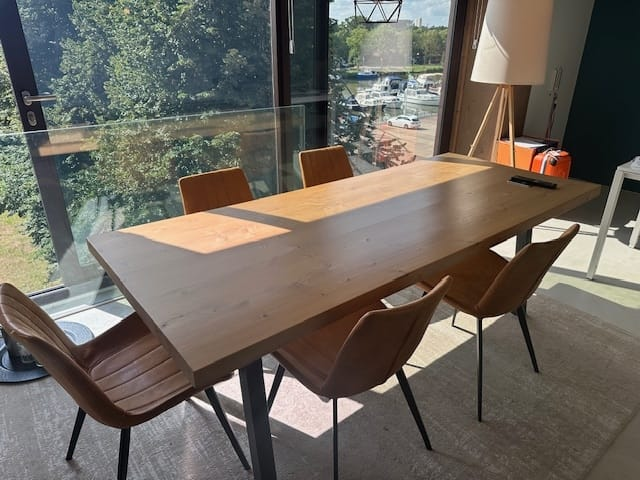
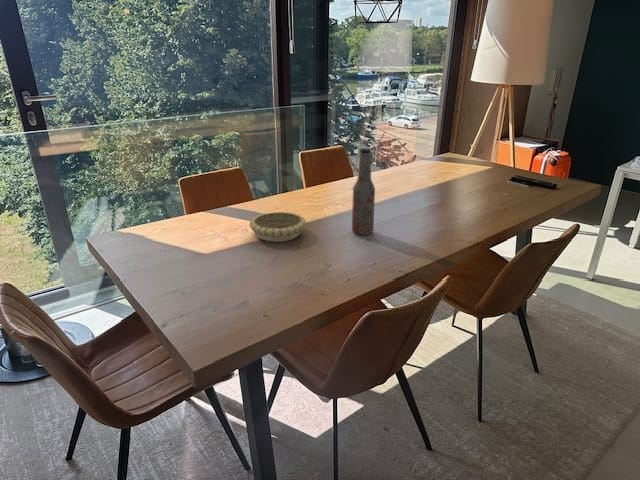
+ bottle [351,147,376,236]
+ decorative bowl [249,211,307,242]
